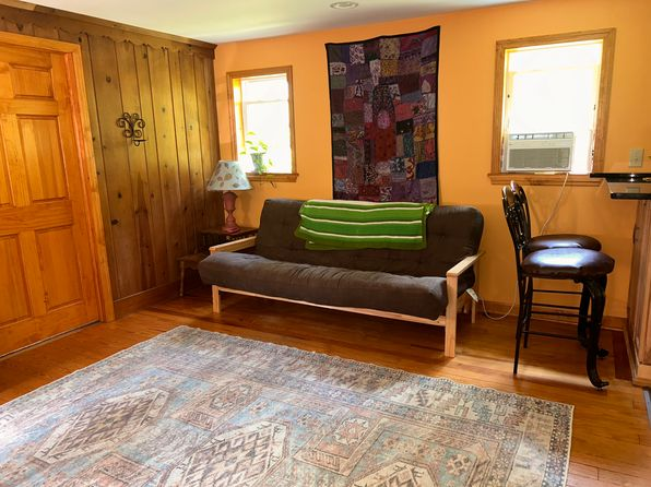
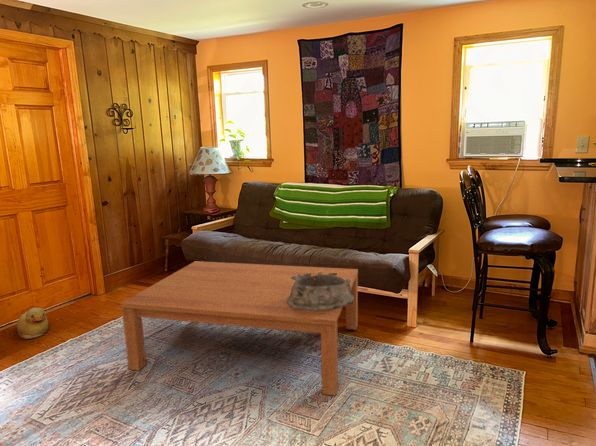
+ coffee table [120,260,359,397]
+ rubber duck [15,307,49,340]
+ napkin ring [287,272,354,311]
